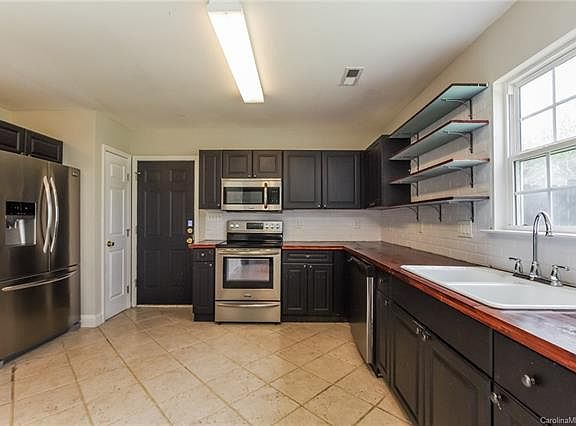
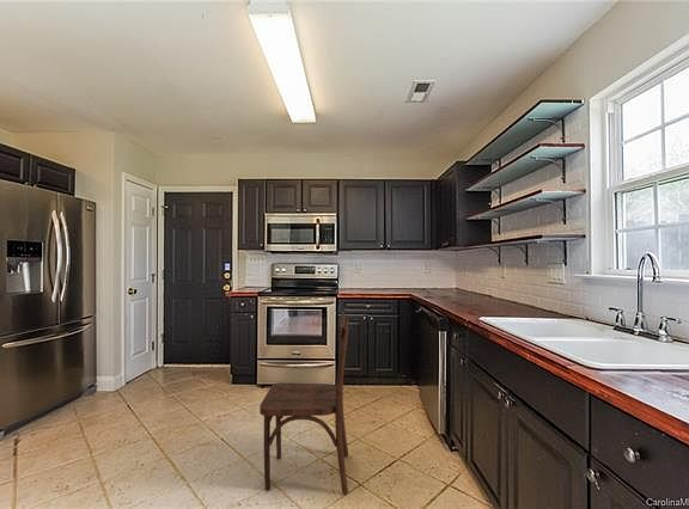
+ dining chair [258,311,349,496]
